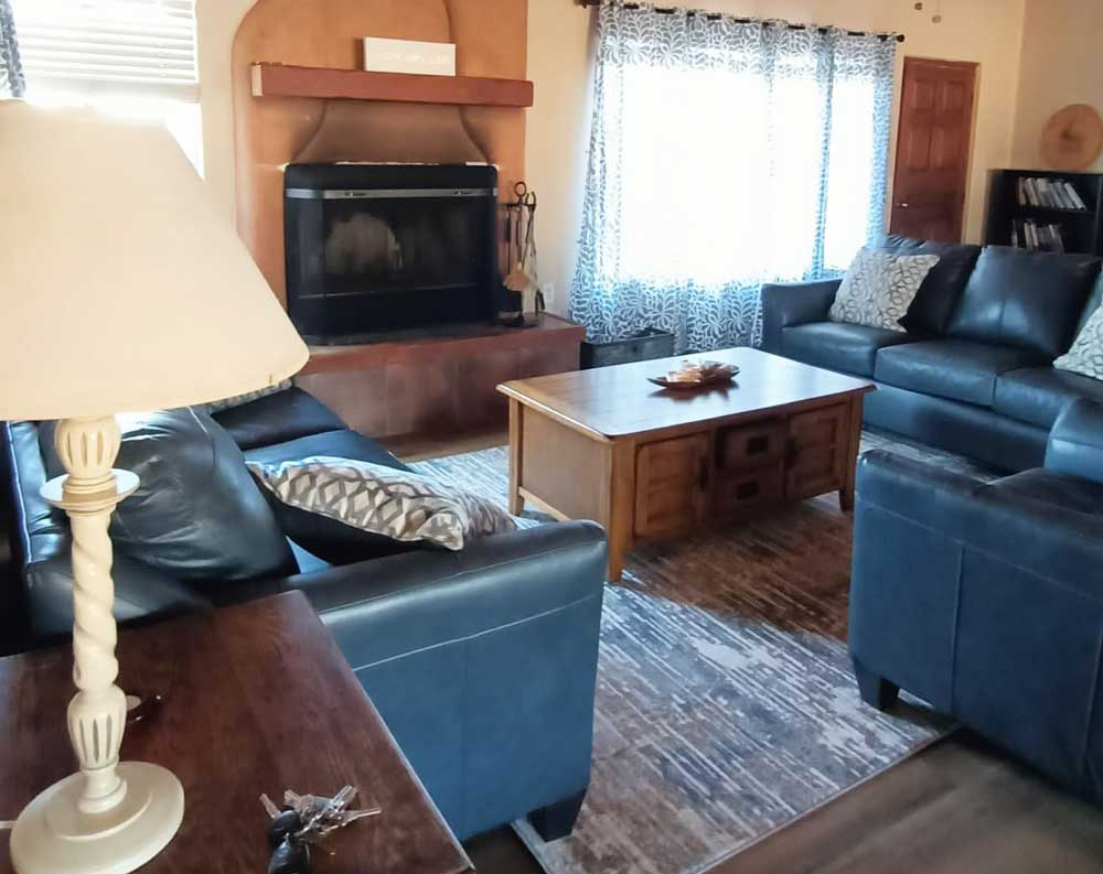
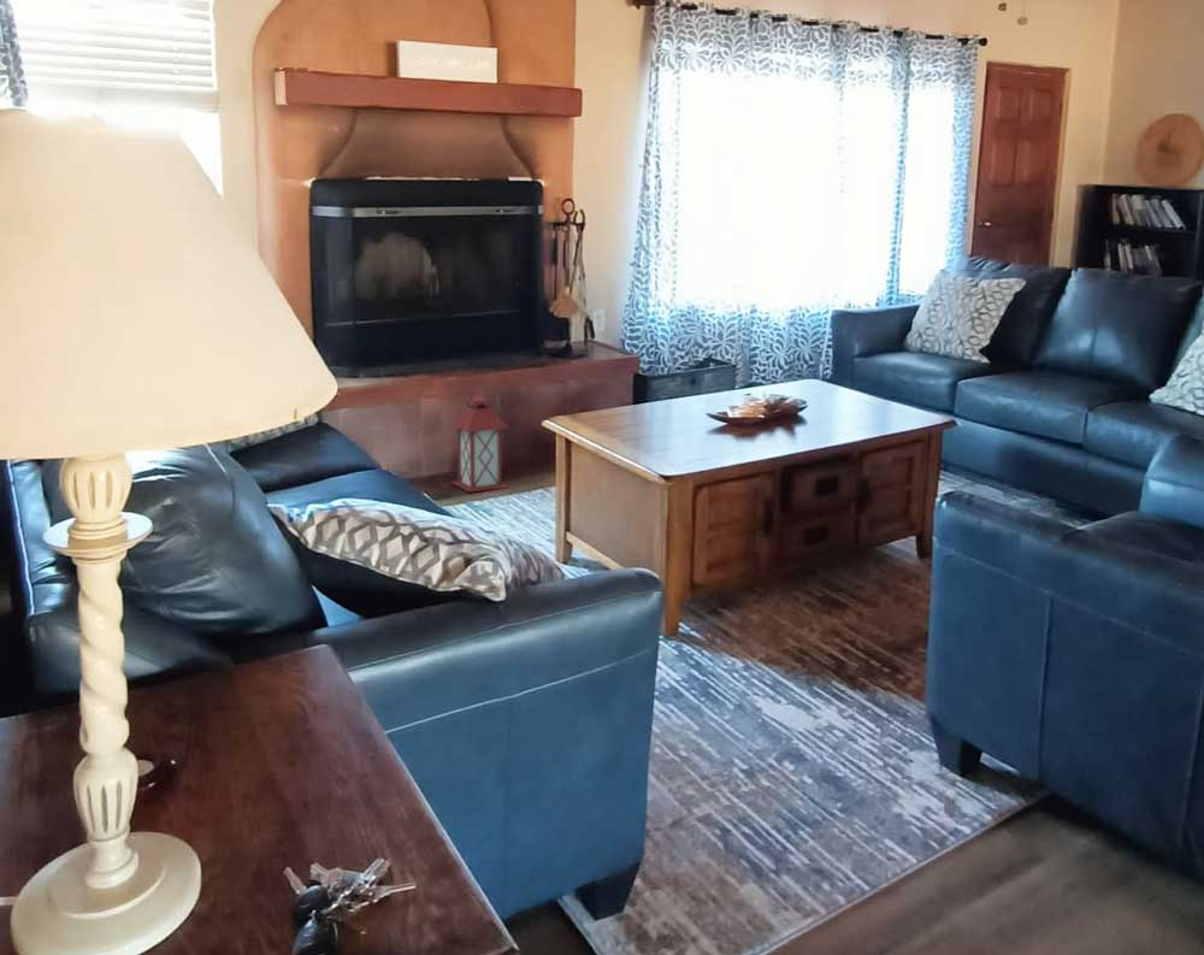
+ lantern [448,376,510,493]
